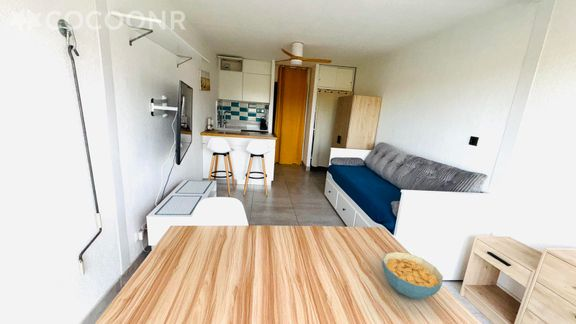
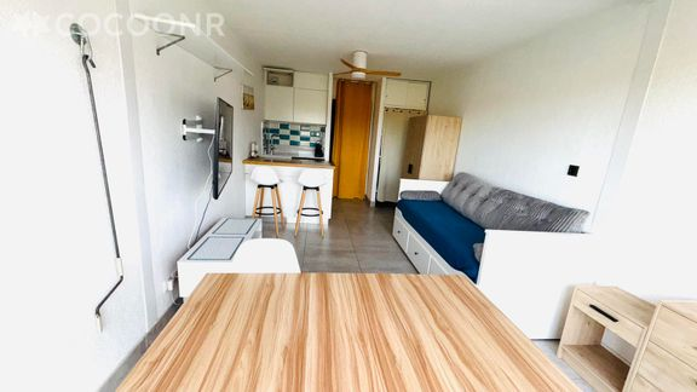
- cereal bowl [381,251,444,300]
